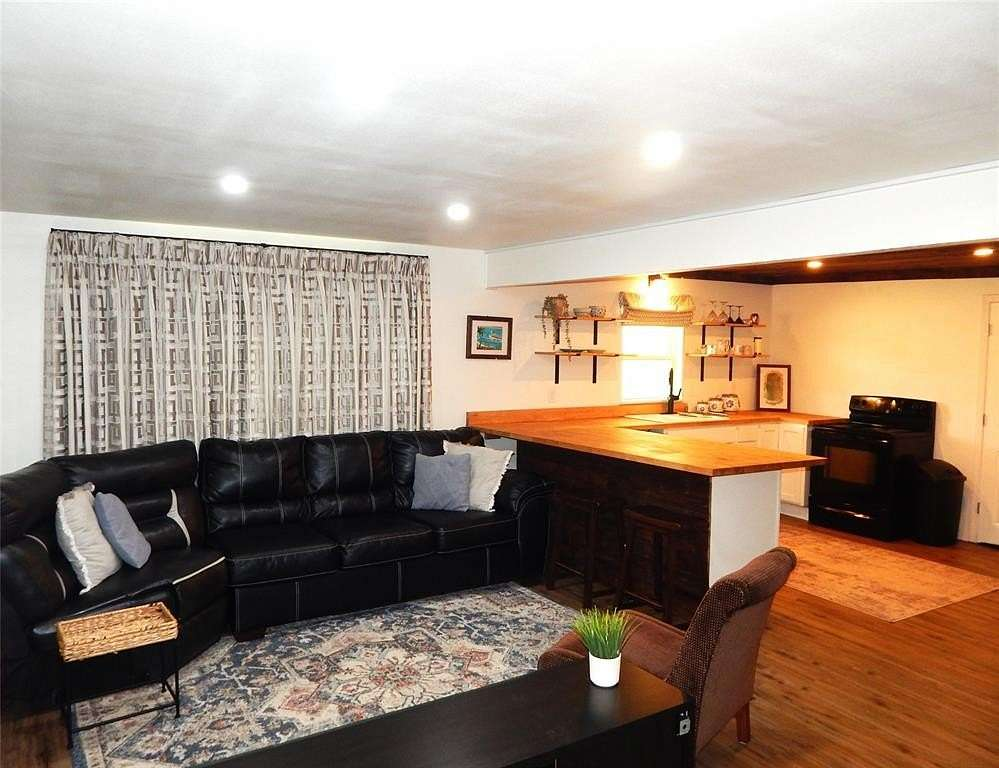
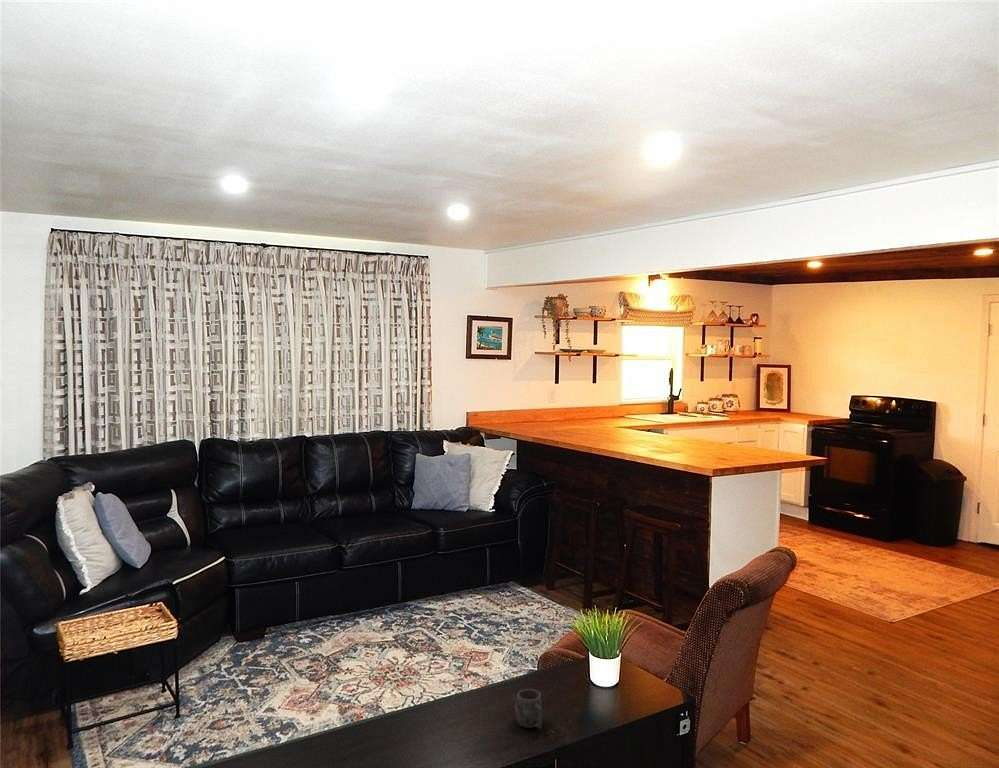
+ mug [514,688,543,730]
